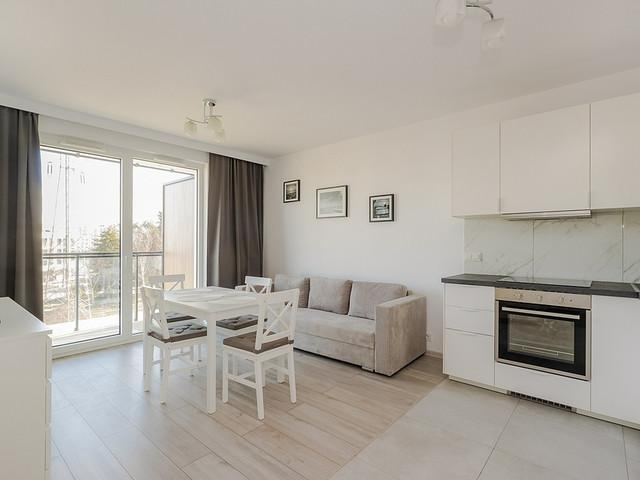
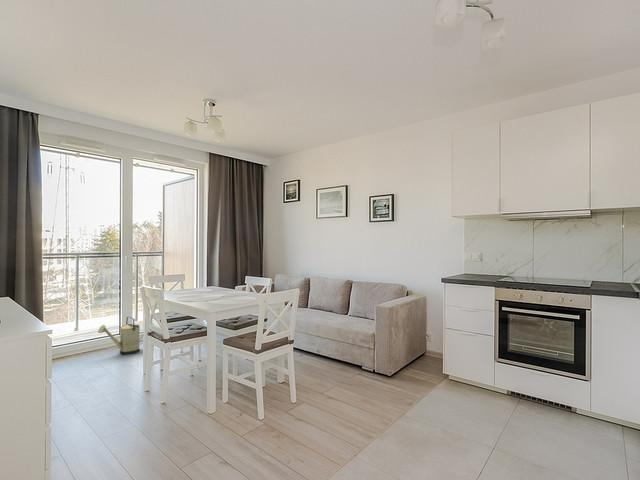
+ watering can [97,316,144,355]
